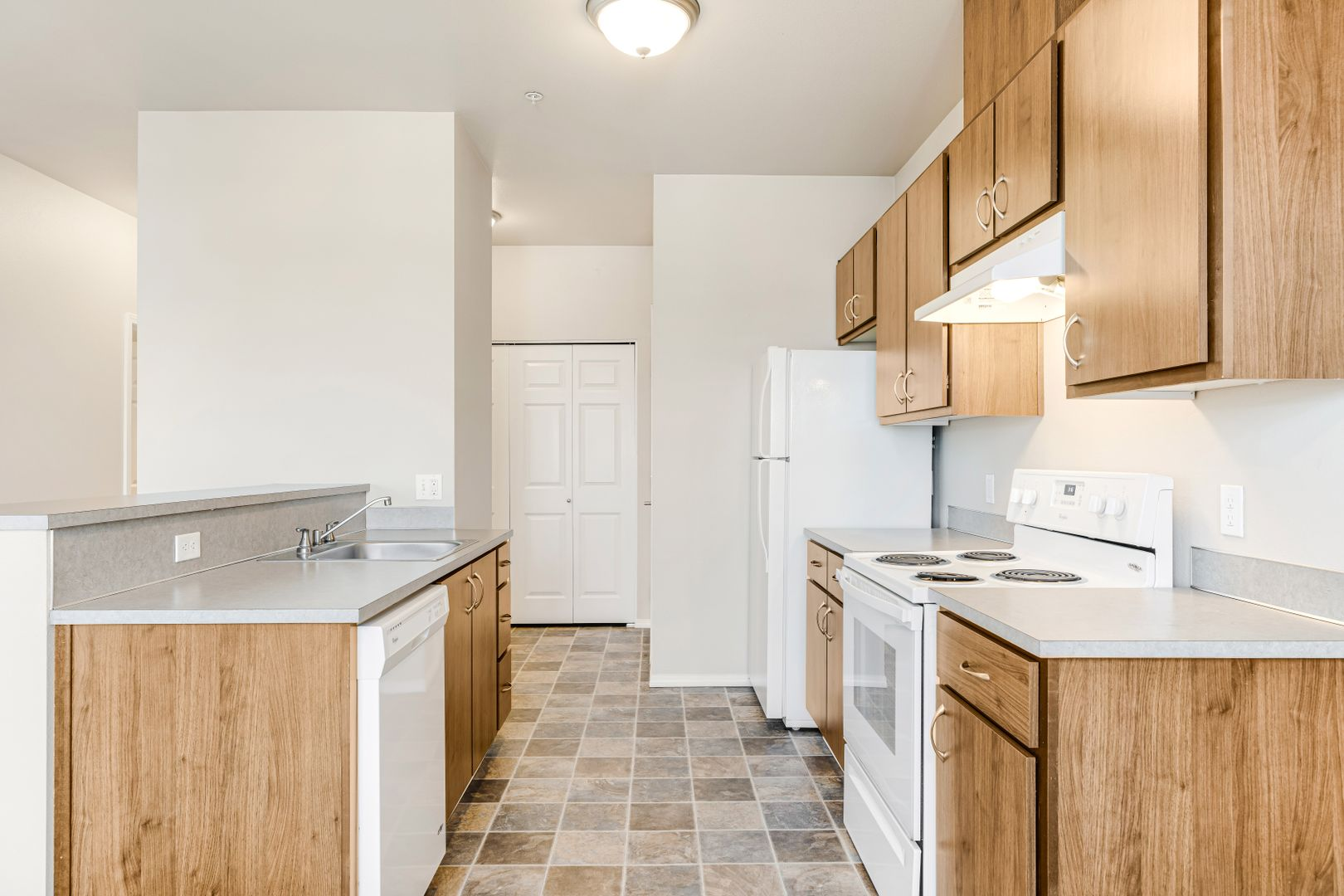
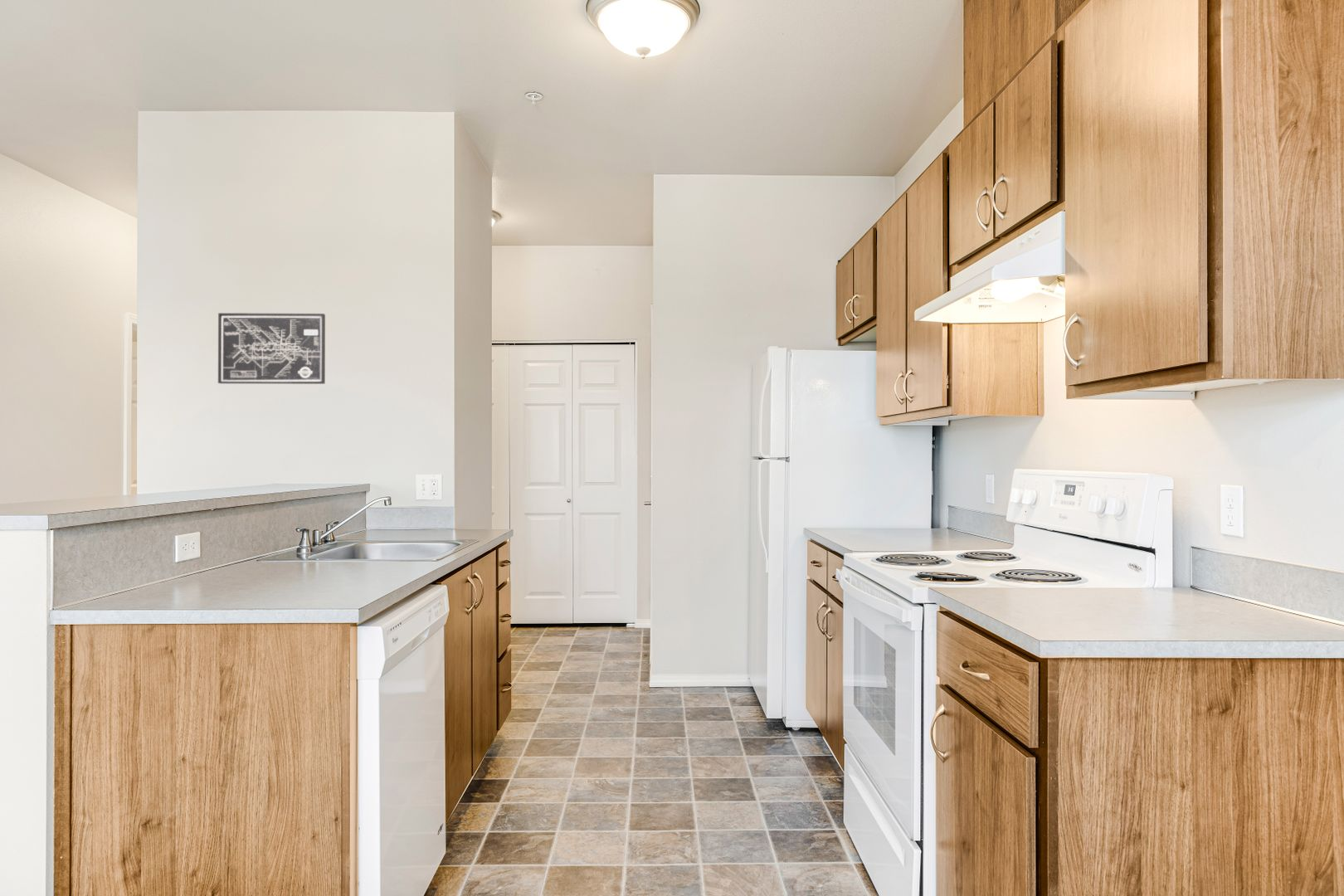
+ wall art [217,312,326,385]
